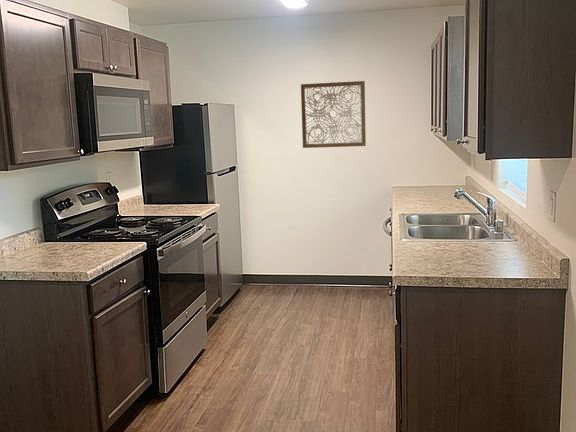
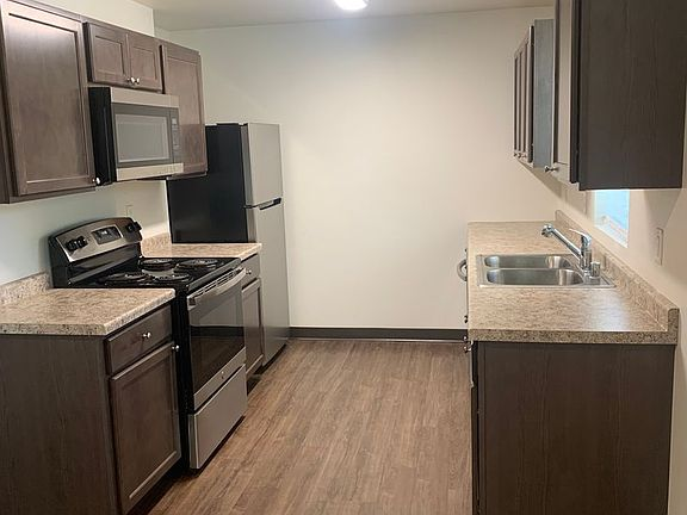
- wall art [300,80,367,149]
